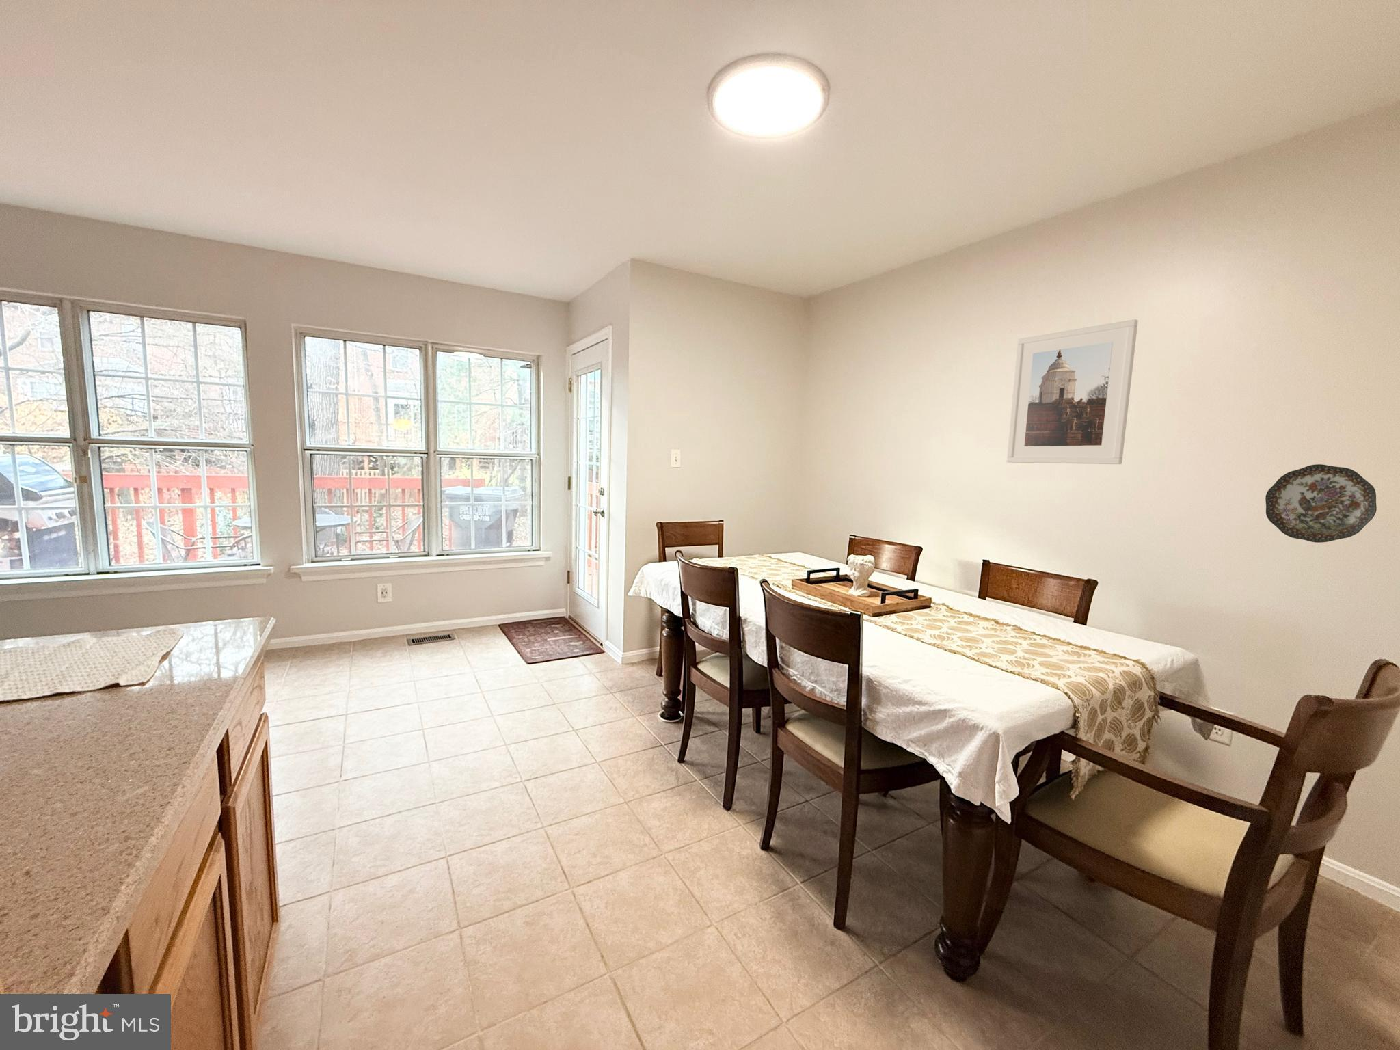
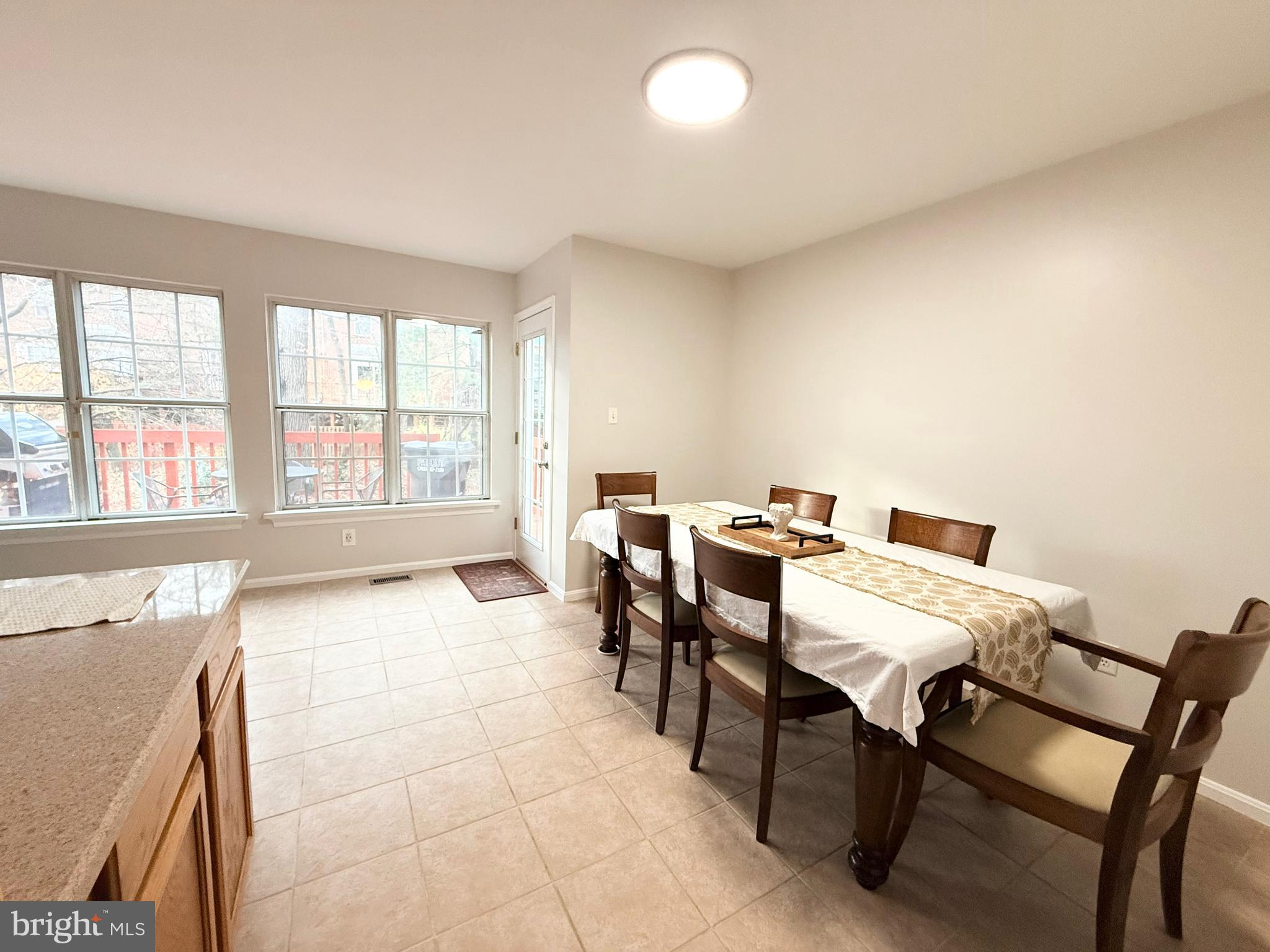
- decorative plate [1264,463,1378,544]
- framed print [1006,319,1139,464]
